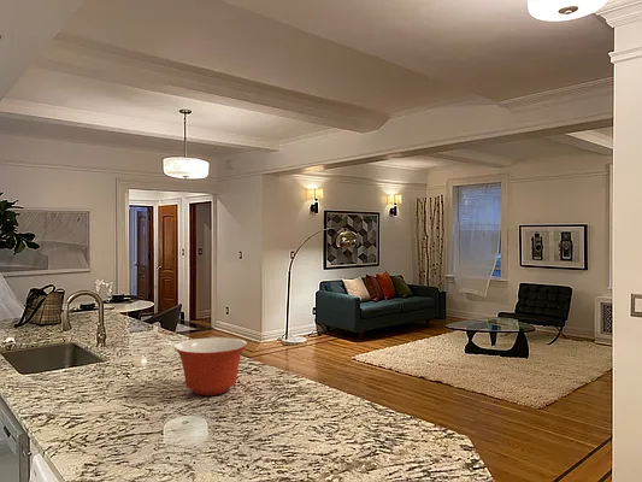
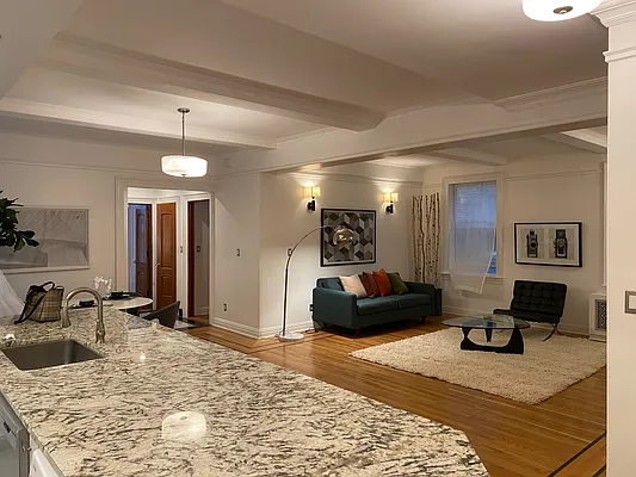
- mixing bowl [173,336,248,396]
